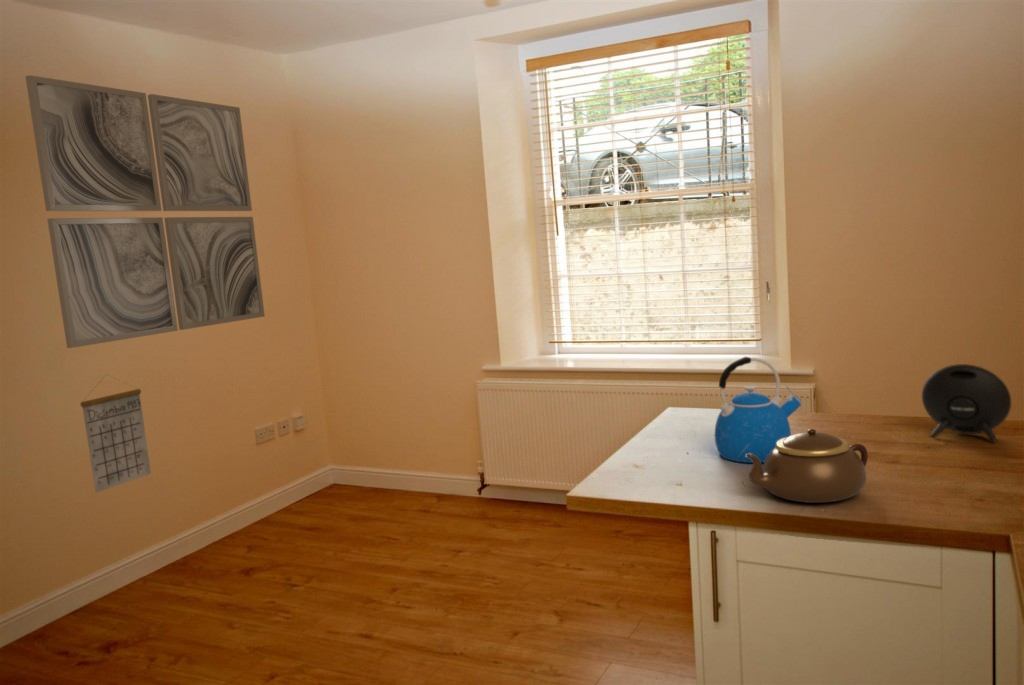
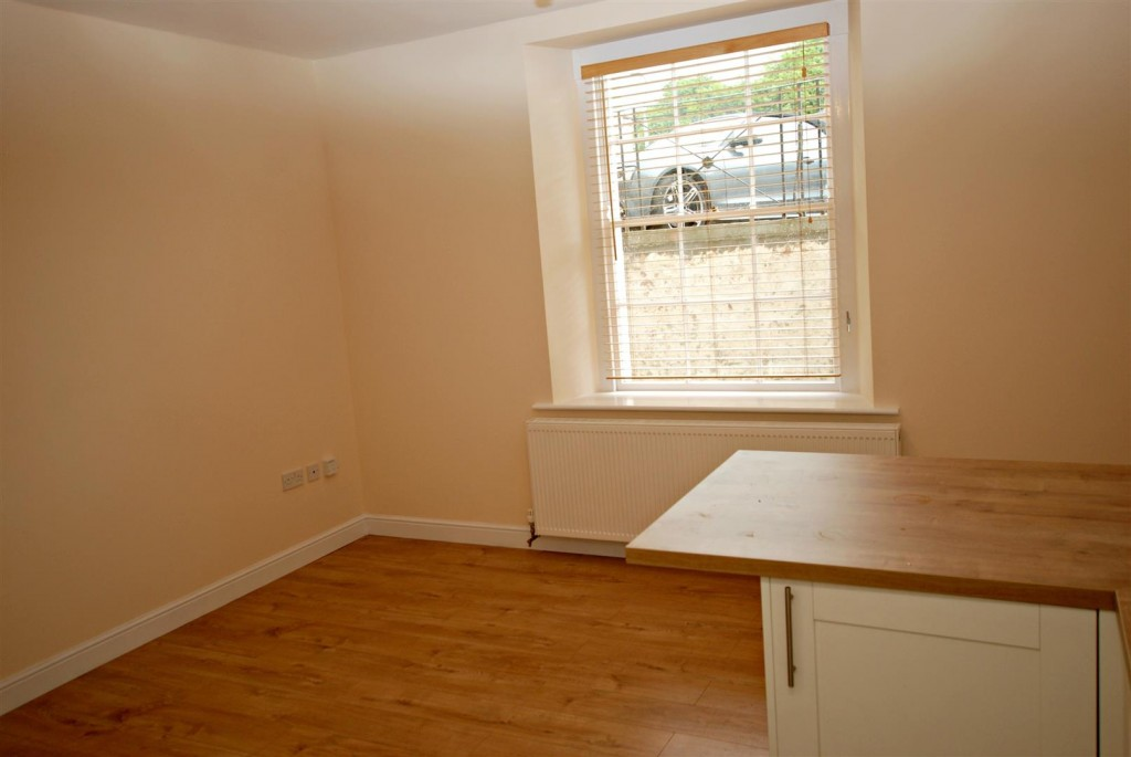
- calendar [79,374,152,494]
- kettle [714,356,803,464]
- speaker [921,363,1012,443]
- wall art [24,74,266,349]
- teapot [746,428,869,504]
